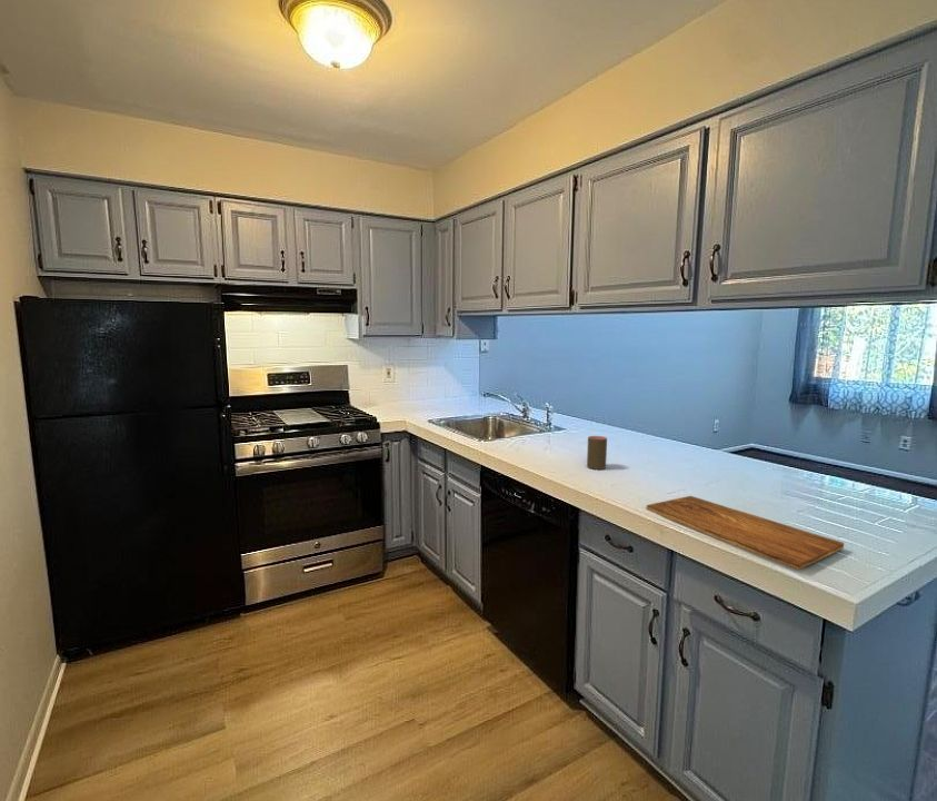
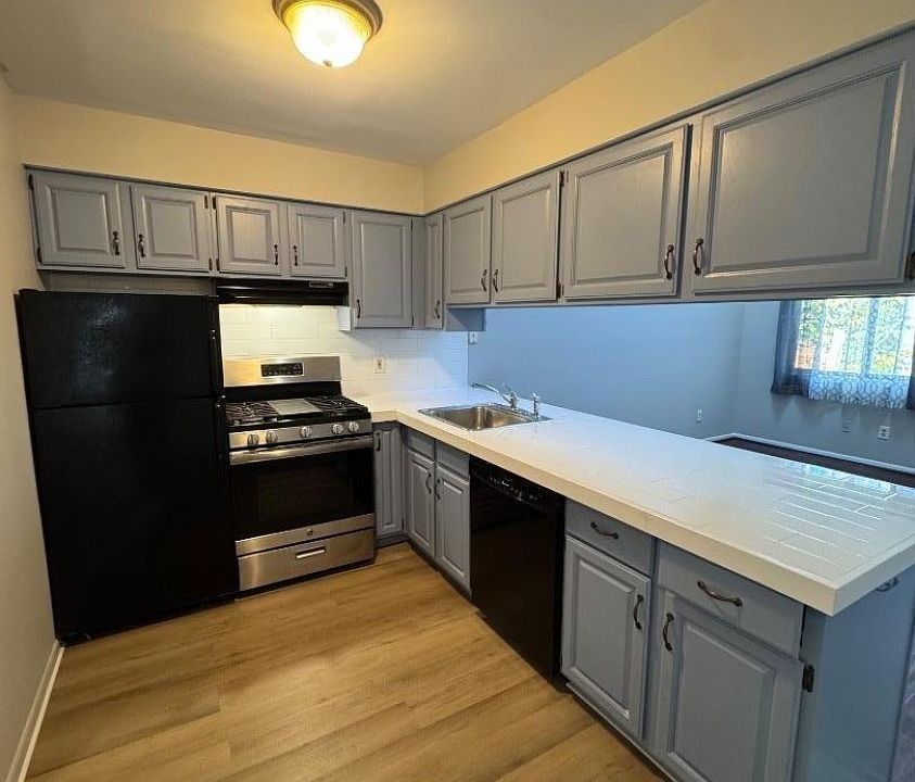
- cutting board [646,495,845,571]
- cup [586,435,608,471]
